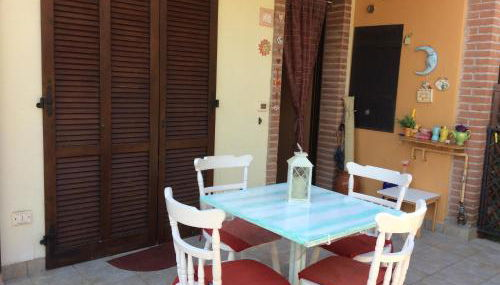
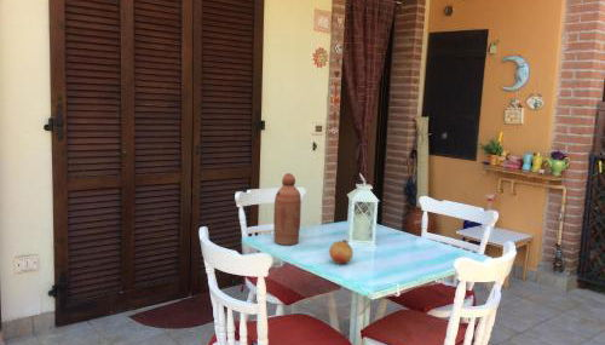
+ fruit [328,238,355,265]
+ bottle [272,172,302,246]
